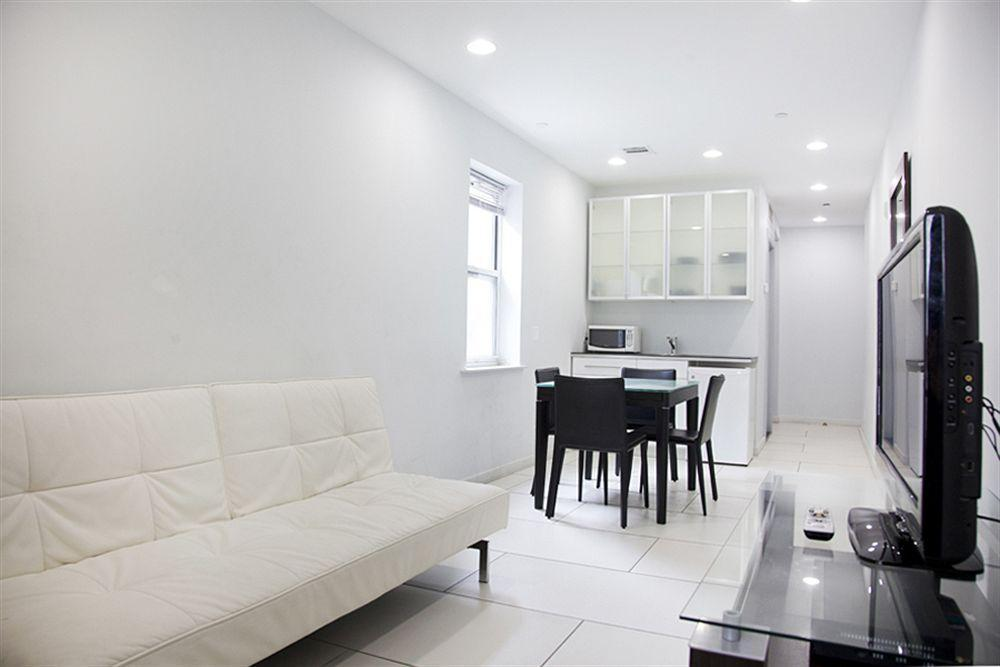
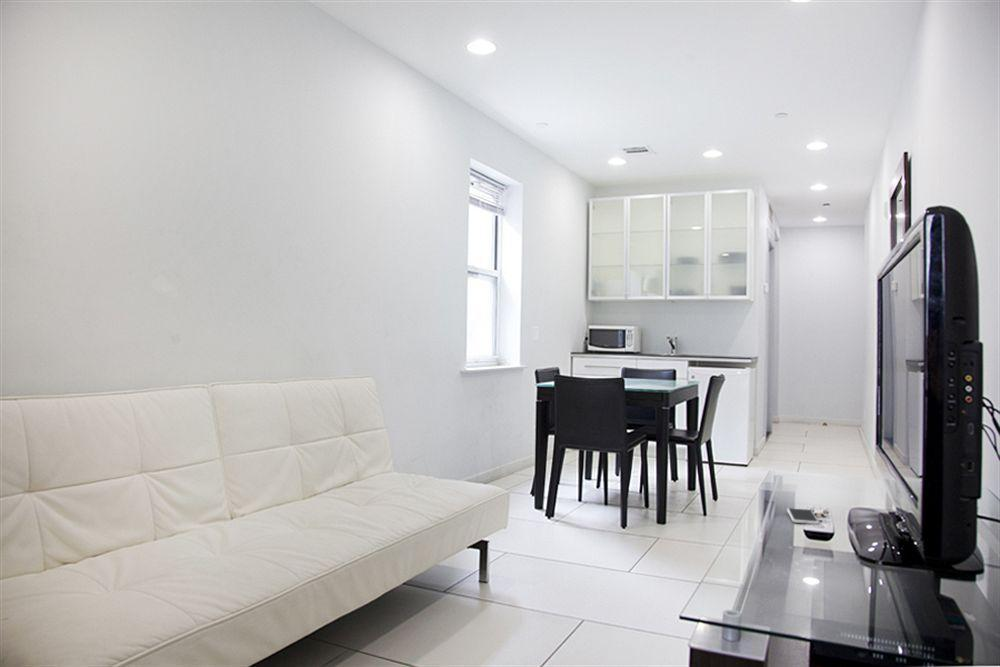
+ smartphone [786,507,820,525]
